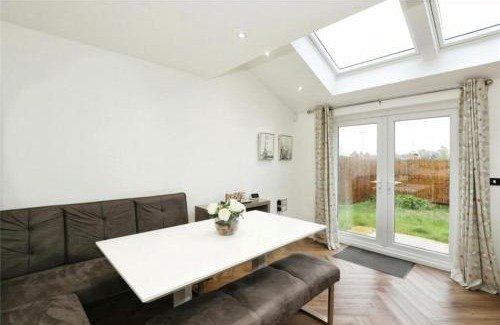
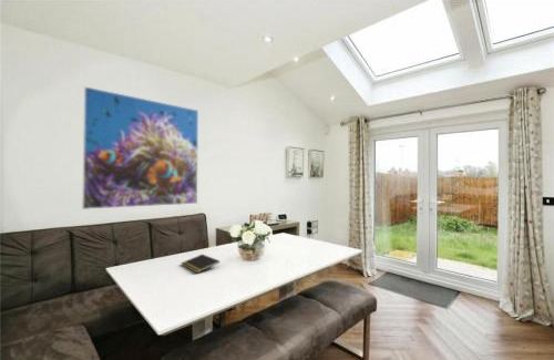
+ notepad [179,253,220,274]
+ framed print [81,85,199,210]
